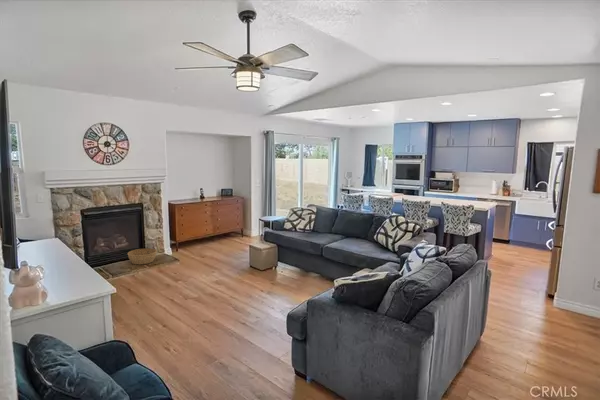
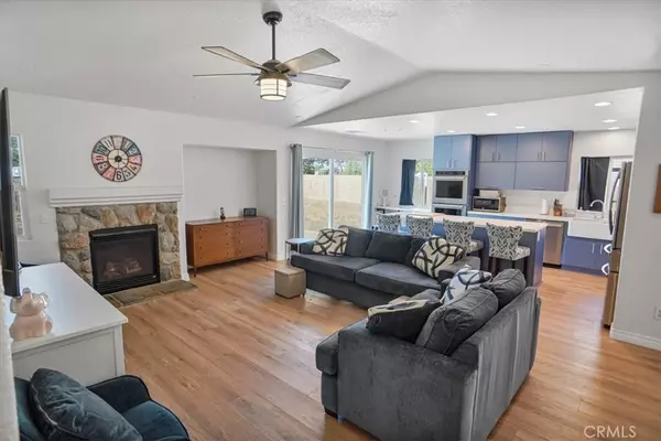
- basket [127,247,158,265]
